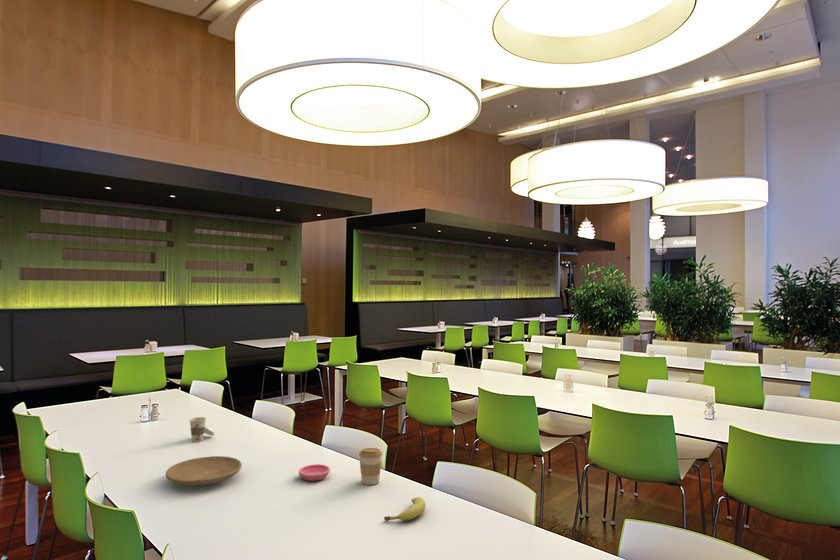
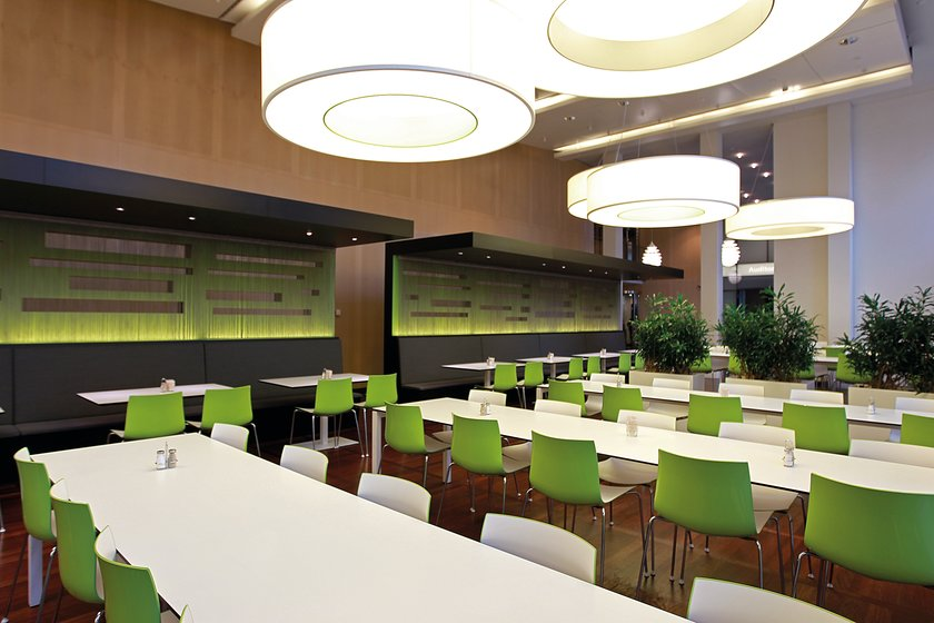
- cup [188,416,216,443]
- coffee cup [358,447,383,486]
- saucer [298,463,331,482]
- plate [165,455,243,487]
- fruit [383,496,426,522]
